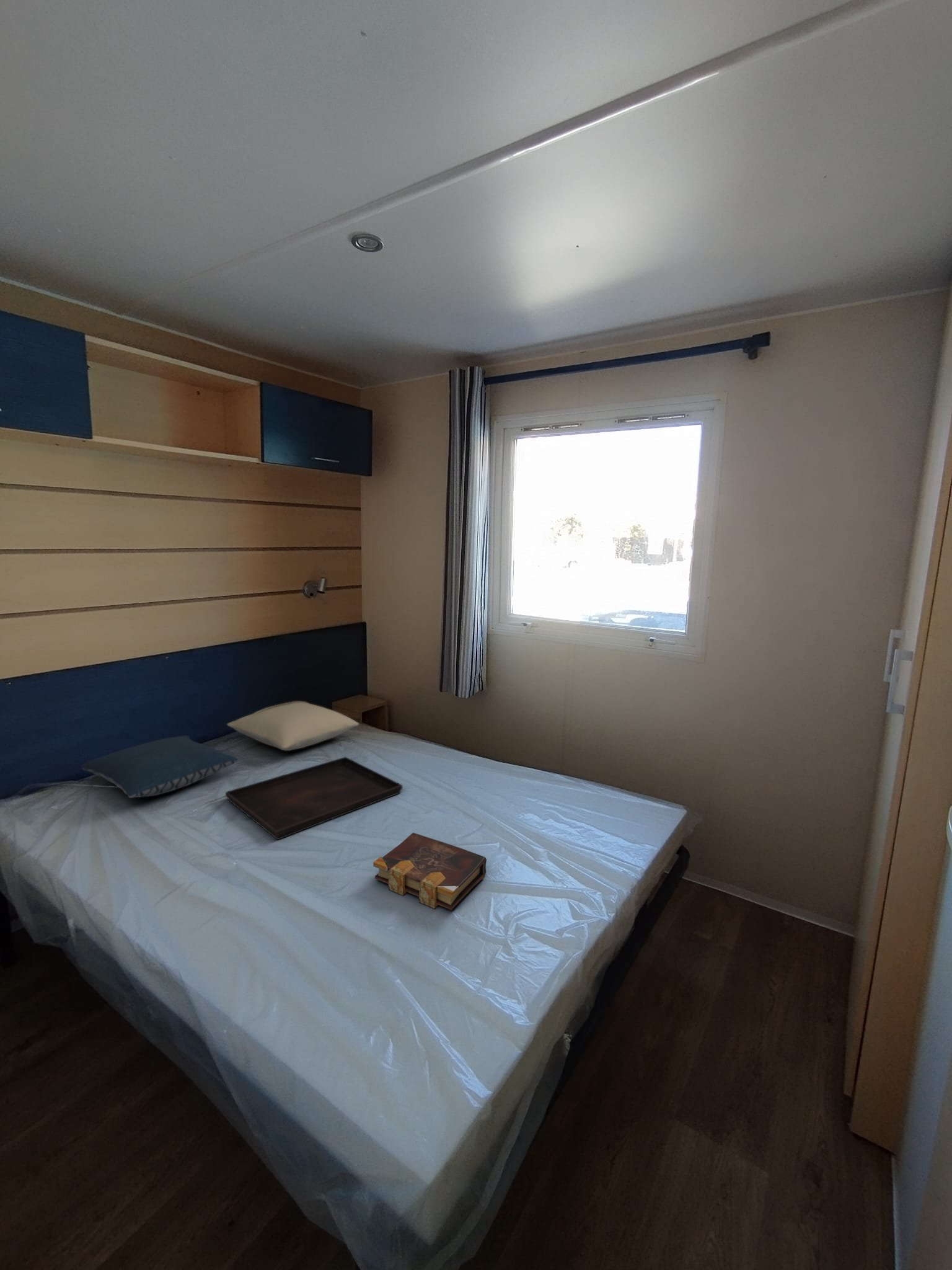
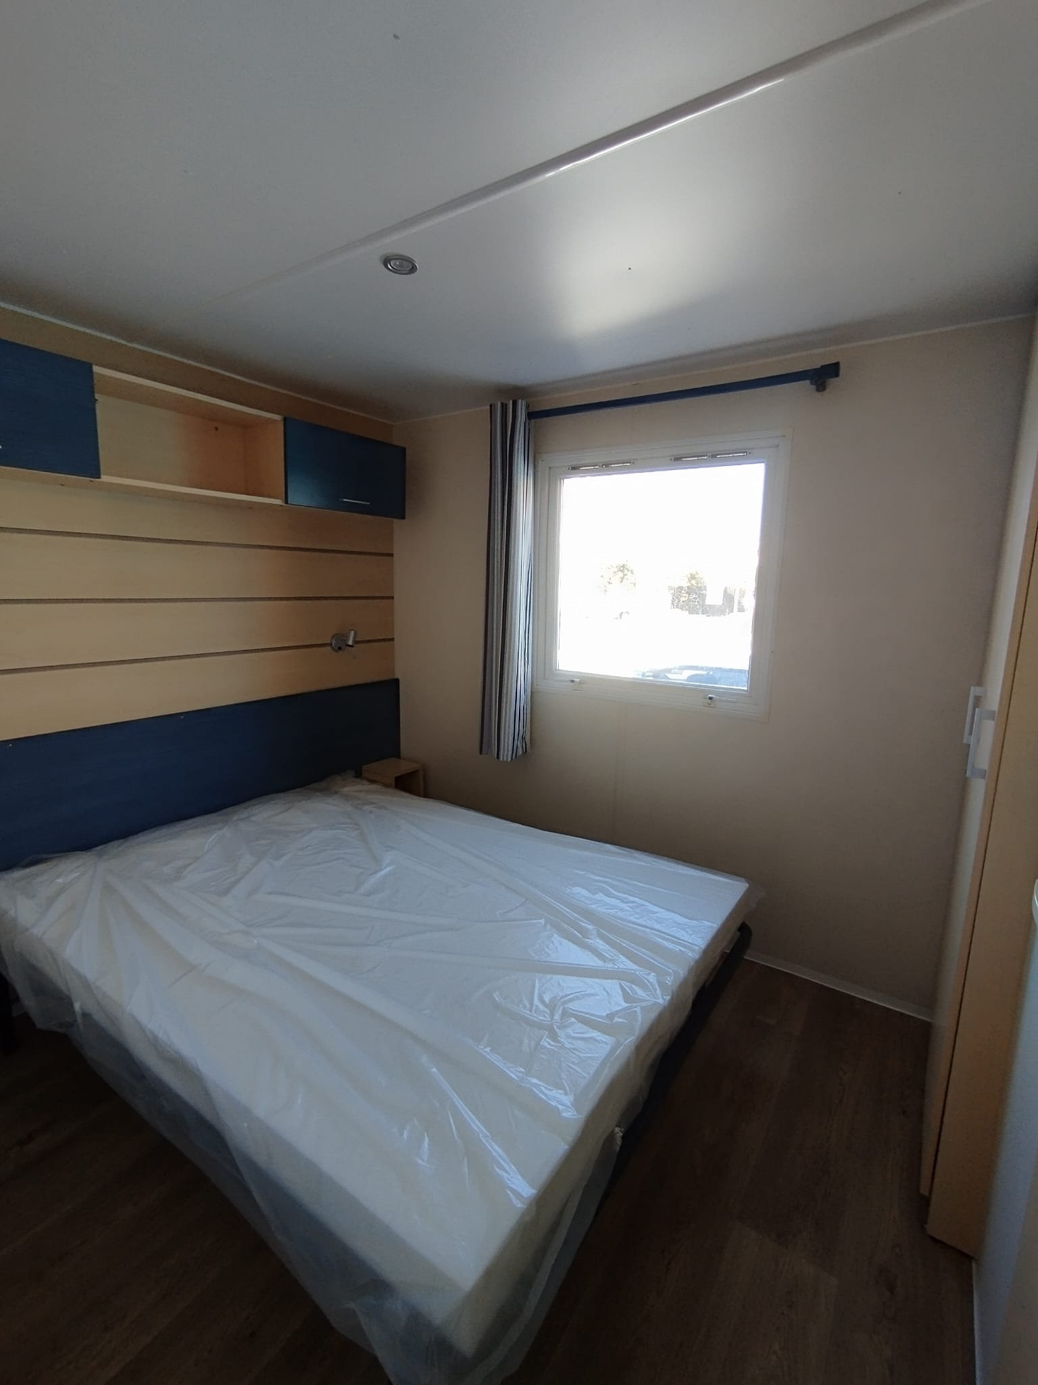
- serving tray [225,757,403,840]
- pillow [226,701,359,752]
- book [372,832,487,910]
- pillow [81,735,239,799]
